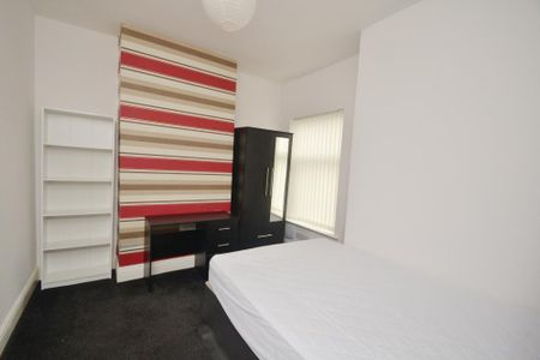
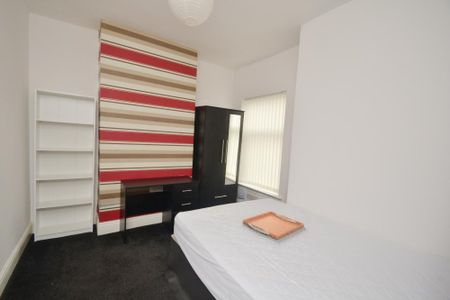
+ serving tray [242,210,305,240]
